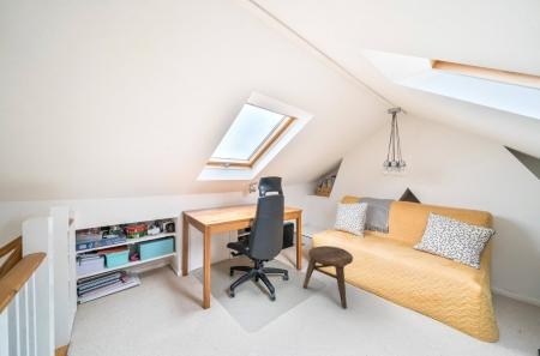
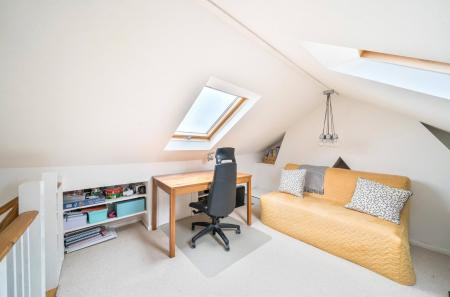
- stool [301,245,354,309]
